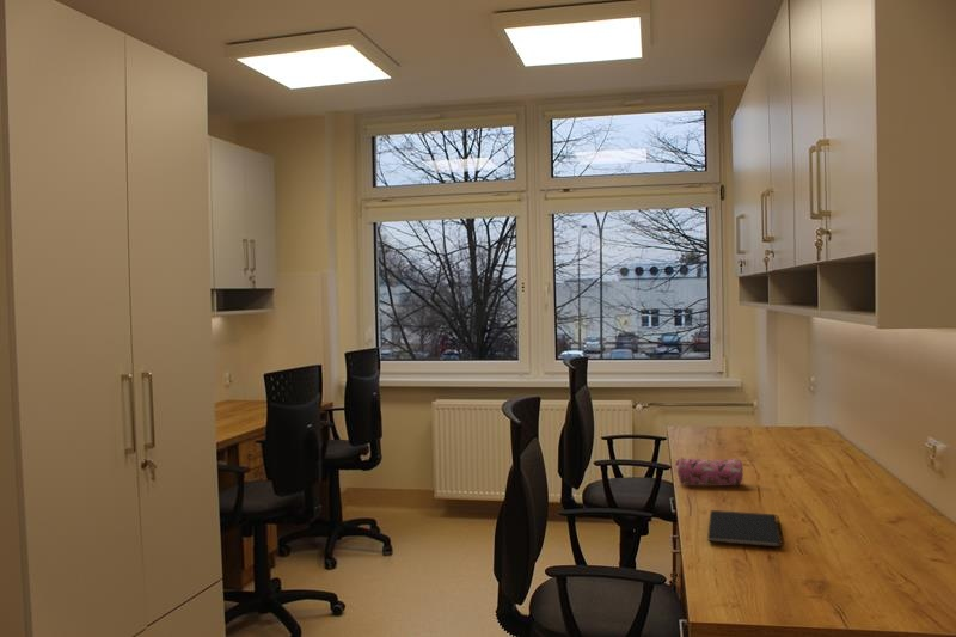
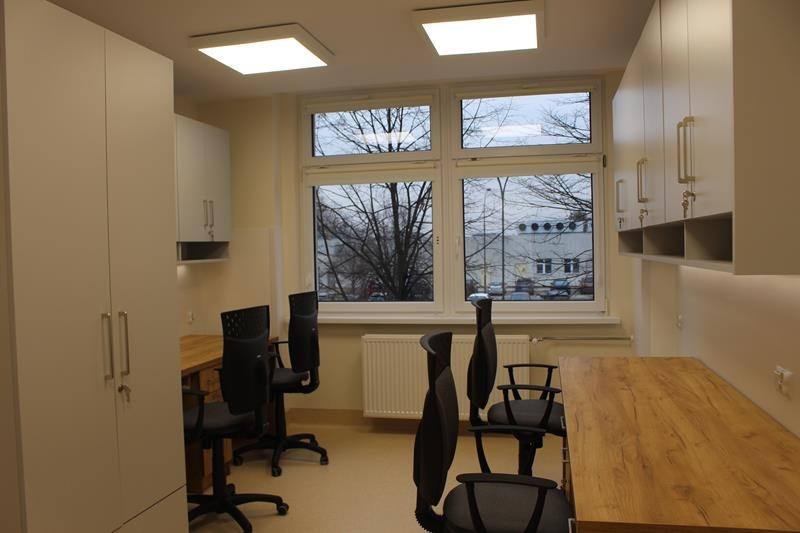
- pencil case [674,457,744,488]
- notebook [706,509,785,549]
